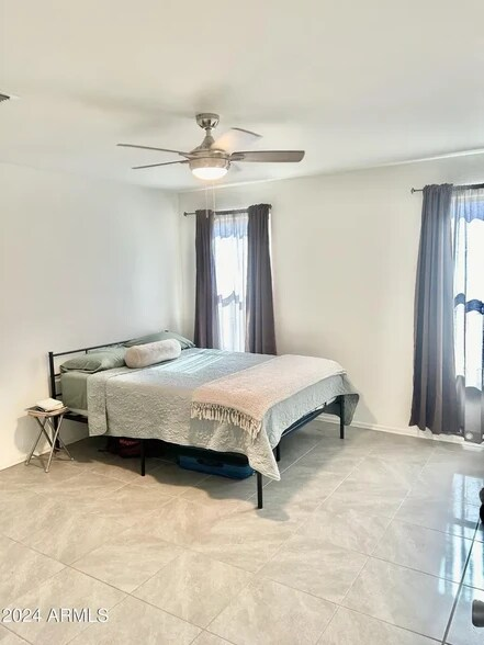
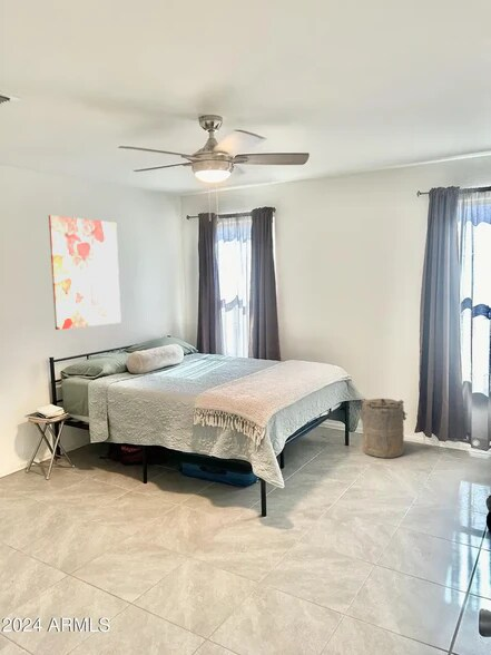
+ laundry hamper [359,398,409,459]
+ wall art [48,214,122,331]
